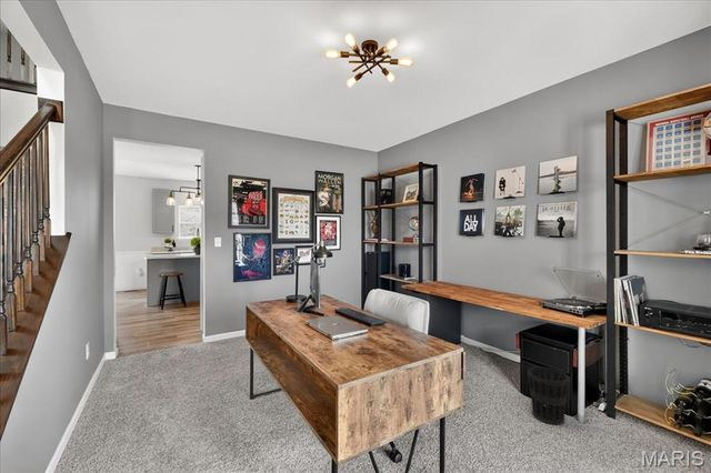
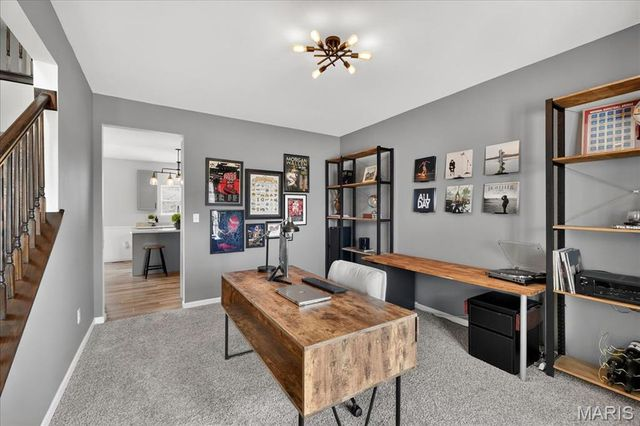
- wastebasket [527,365,571,425]
